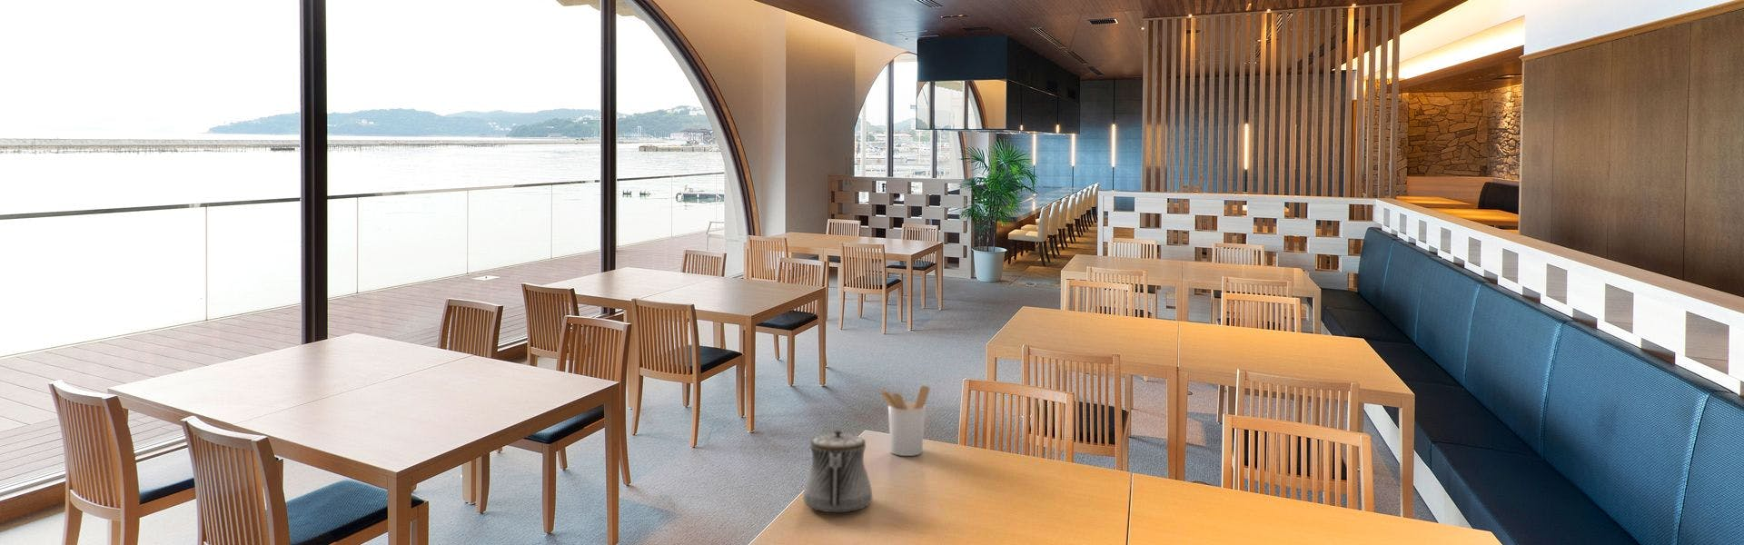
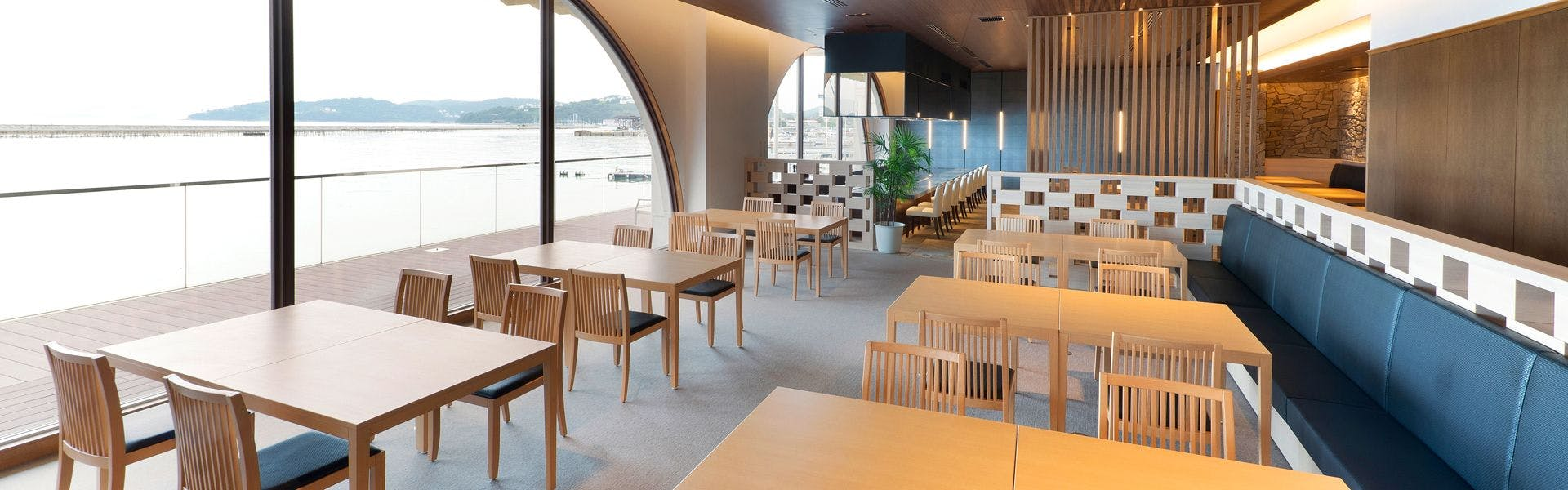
- teapot [802,429,874,513]
- utensil holder [879,384,930,457]
